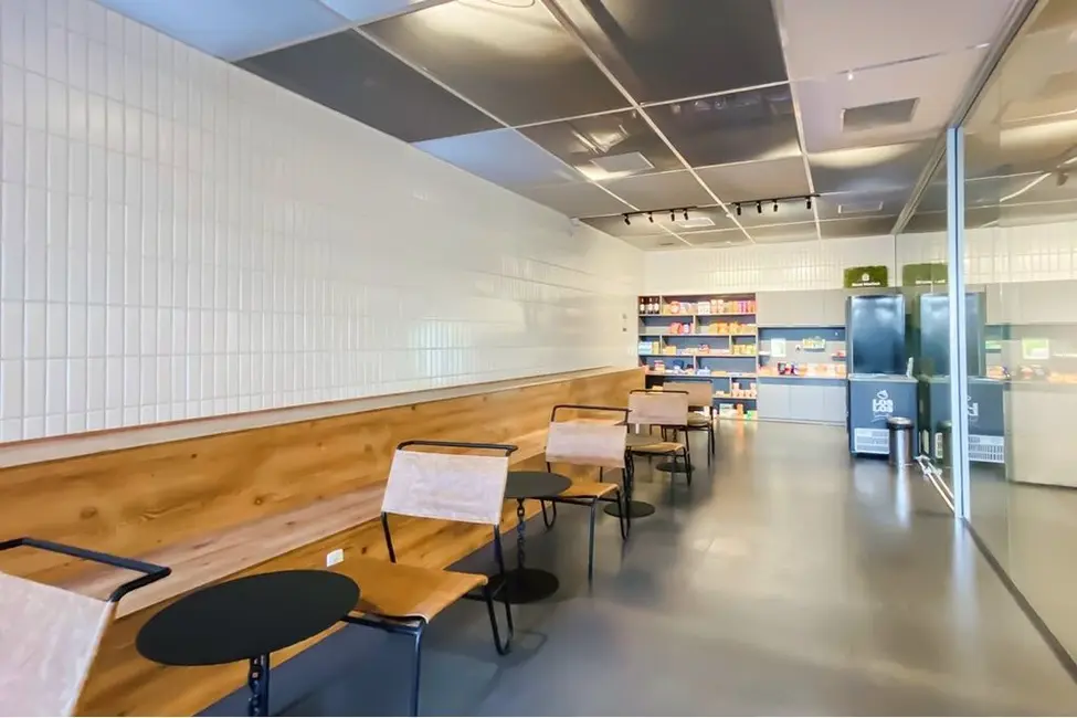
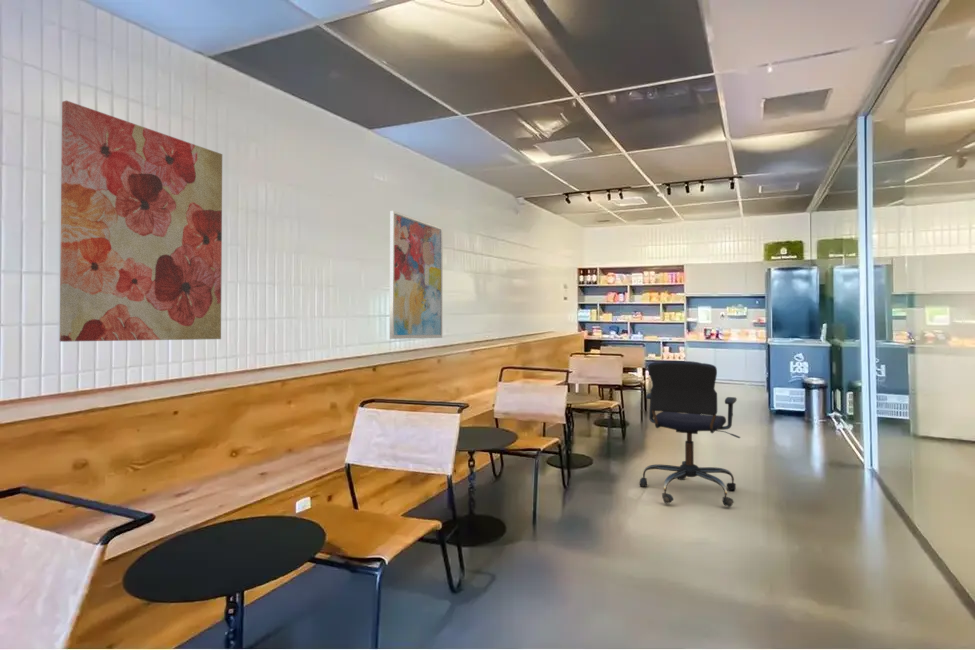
+ wall art [389,210,444,340]
+ wall art [59,100,223,343]
+ office chair [638,360,741,508]
